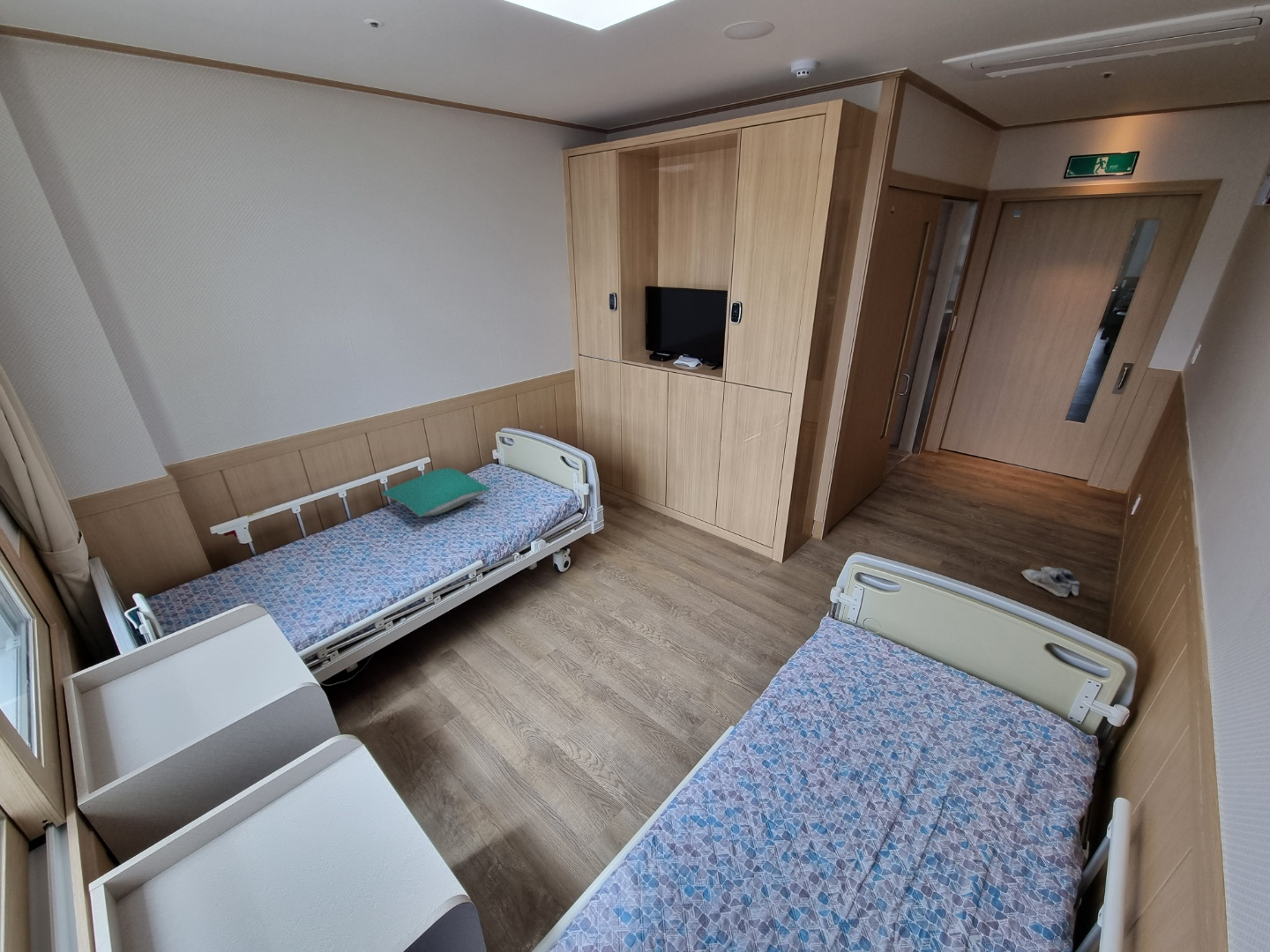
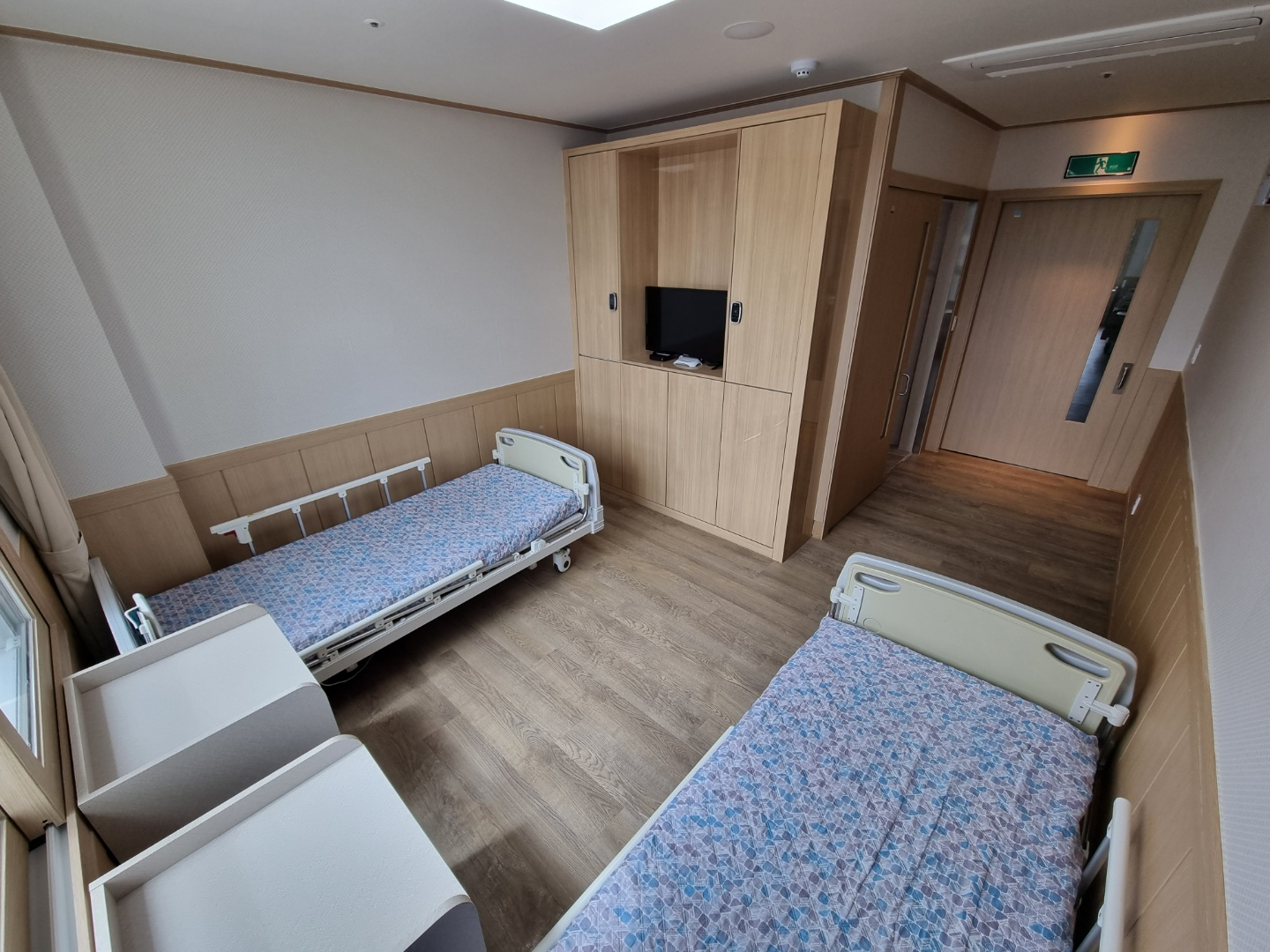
- shoe [1020,566,1080,598]
- pillow [380,467,491,518]
